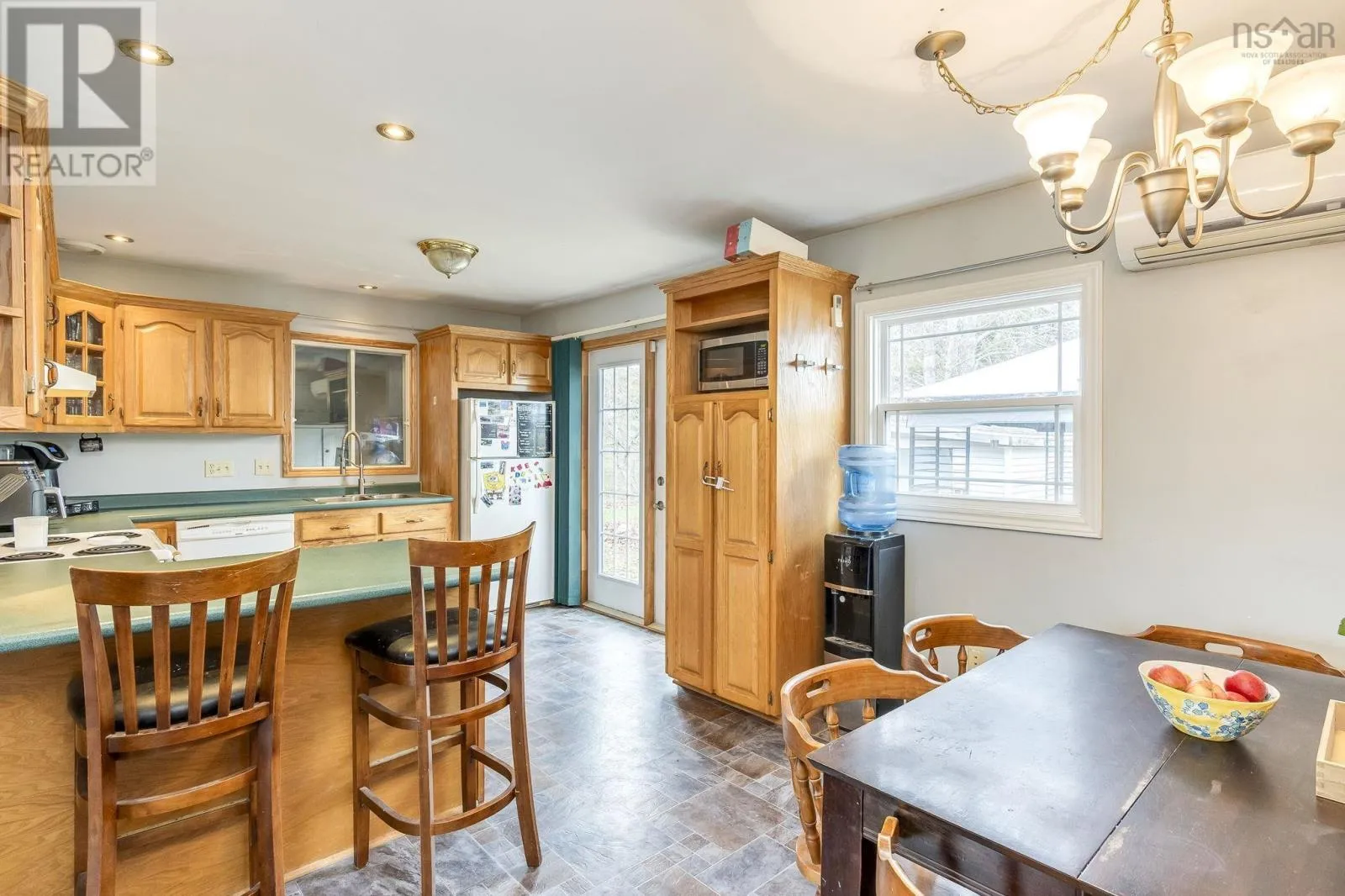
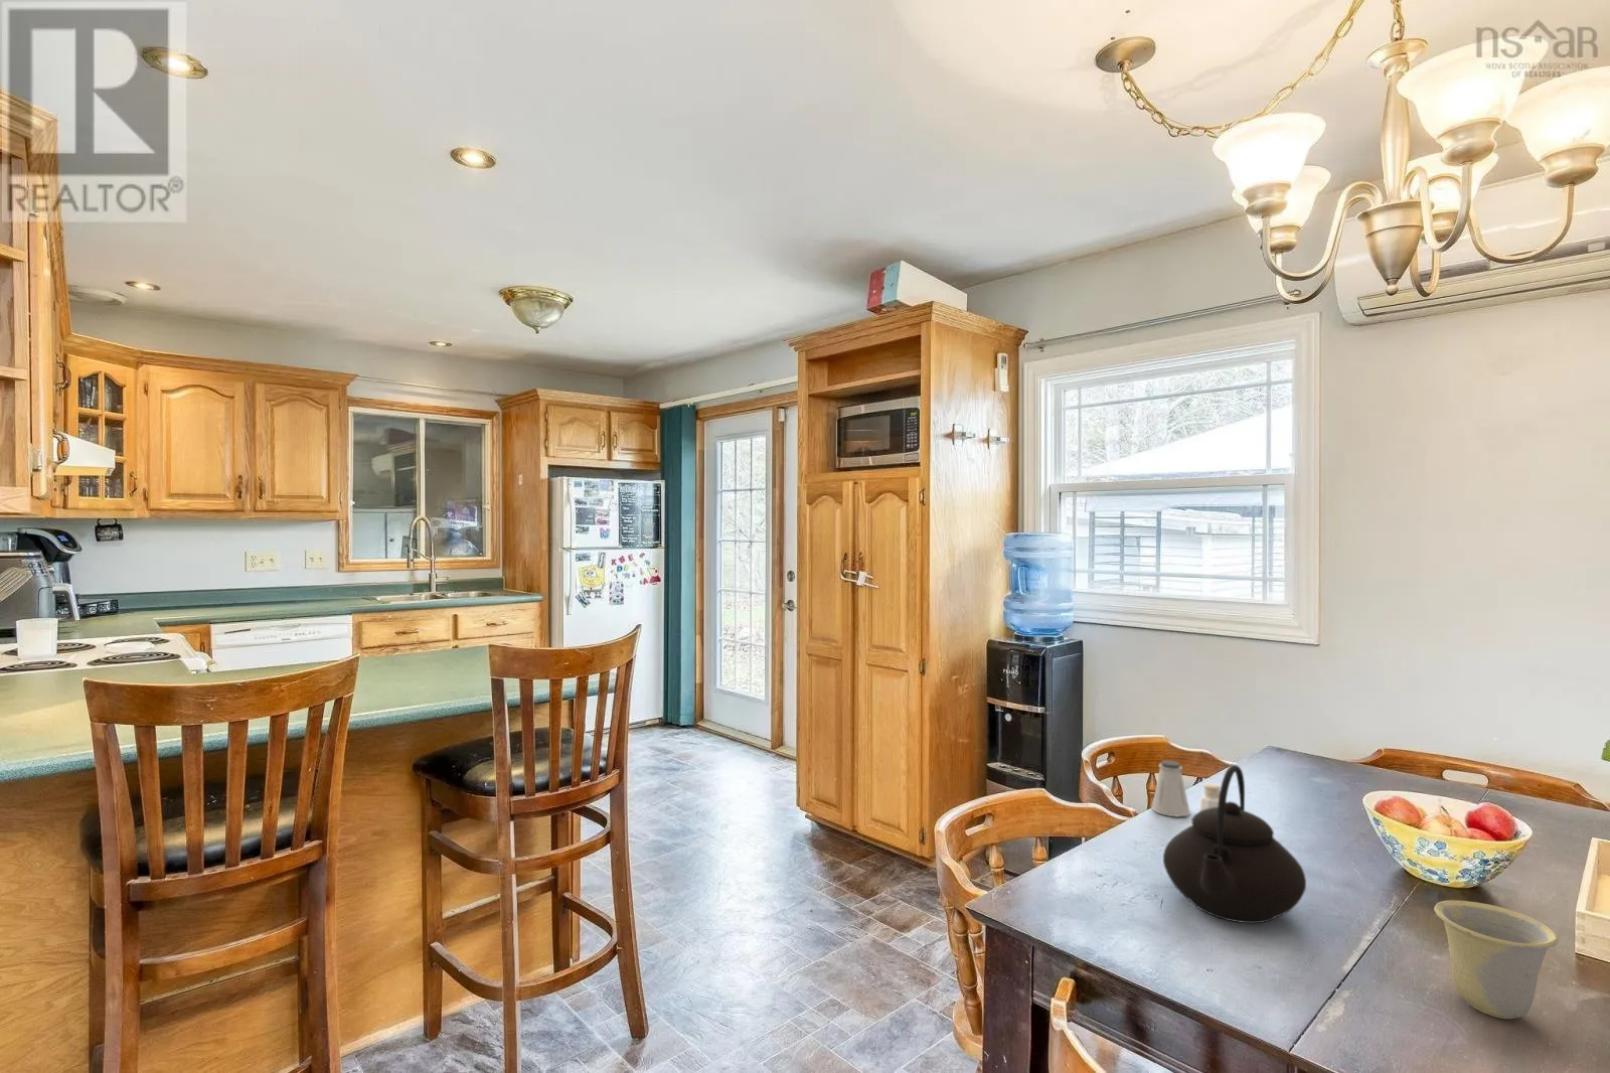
+ cup [1433,899,1560,1019]
+ saltshaker [1152,759,1191,818]
+ pepper shaker [1198,782,1221,812]
+ teapot [1162,764,1307,925]
